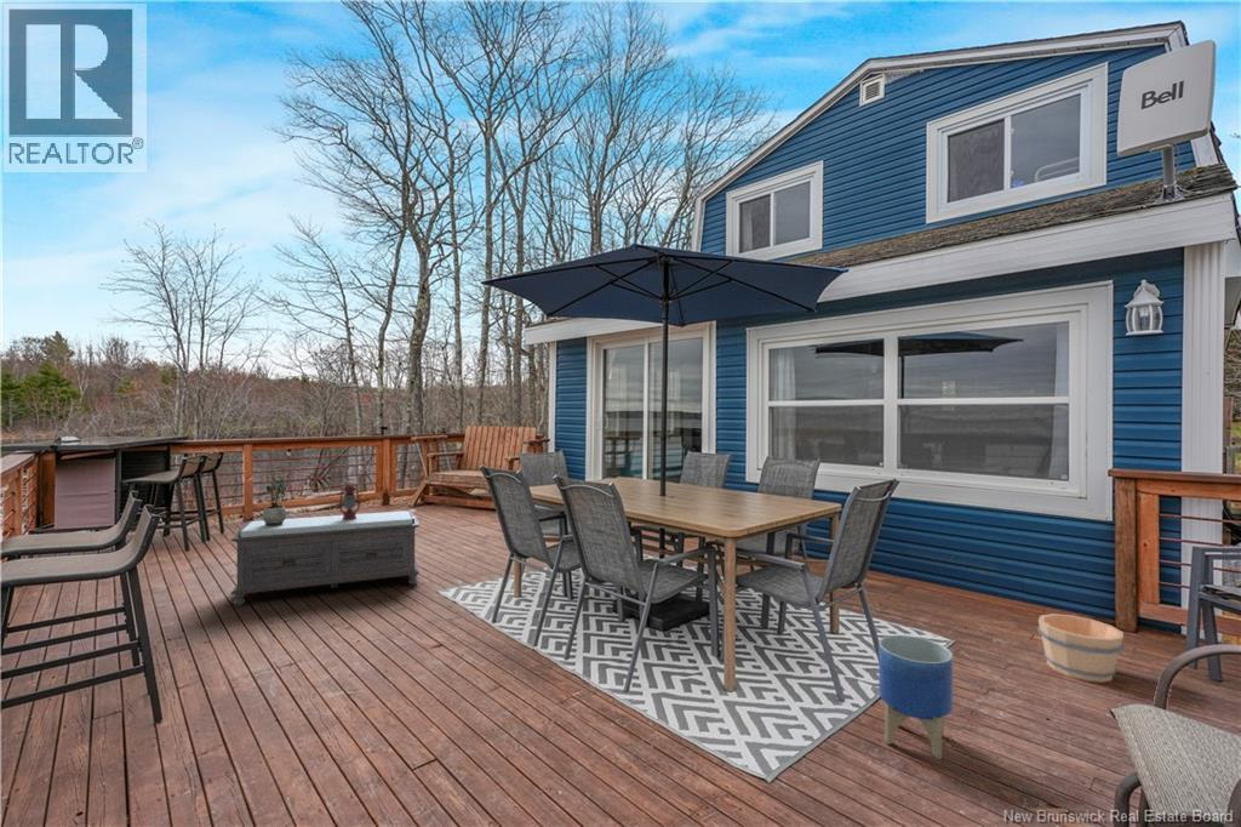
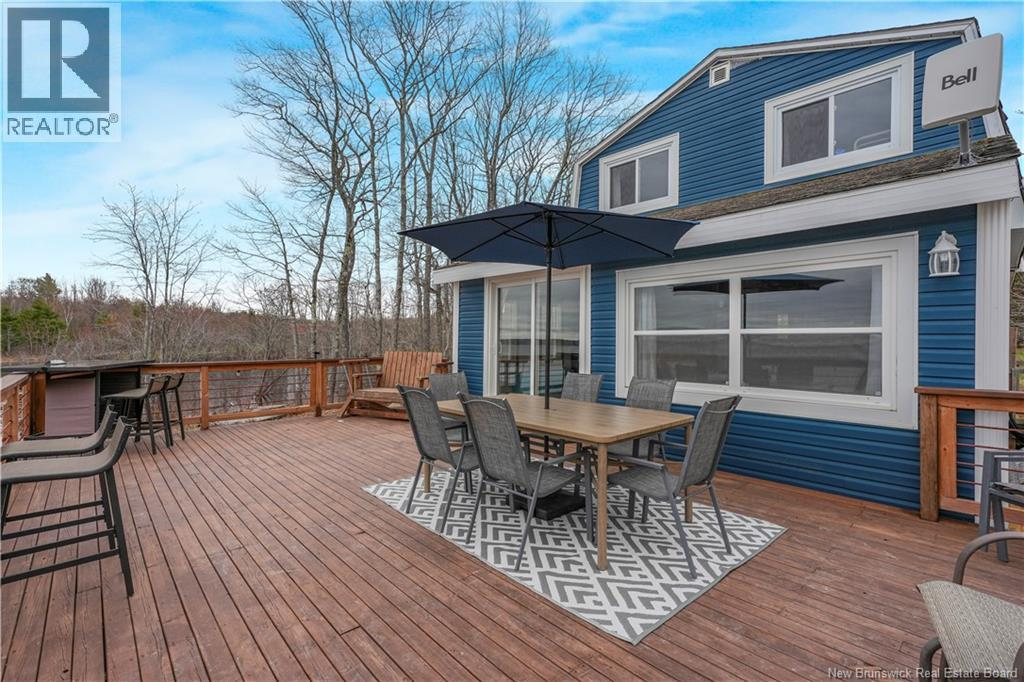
- planter [877,634,954,760]
- bench [229,509,421,608]
- potted plant [262,474,288,526]
- lantern [338,478,361,520]
- bucket [1036,612,1126,684]
